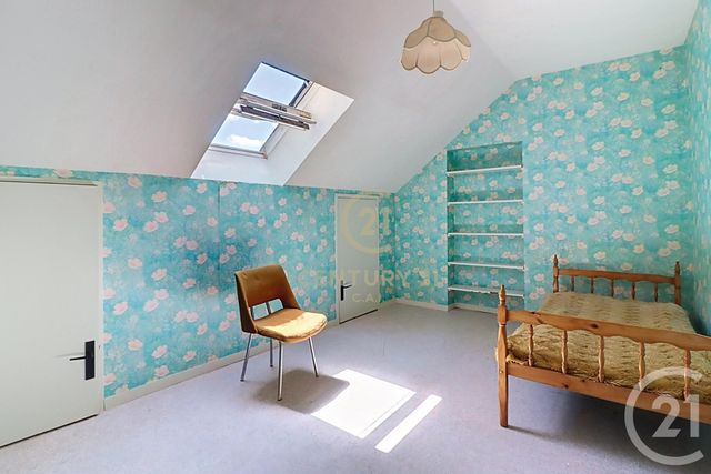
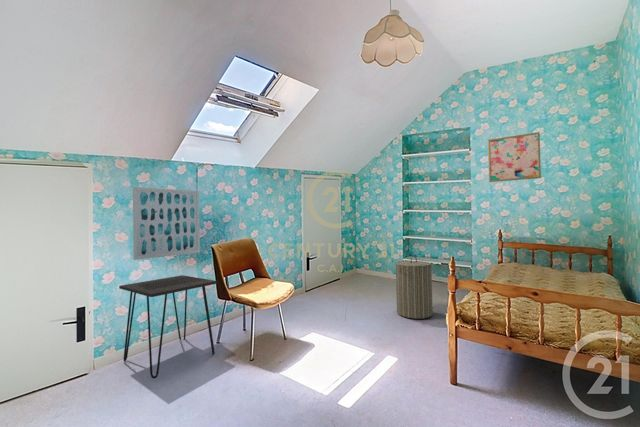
+ laundry hamper [395,254,434,320]
+ wall art [487,131,542,183]
+ wall art [132,186,201,261]
+ desk [118,274,218,379]
